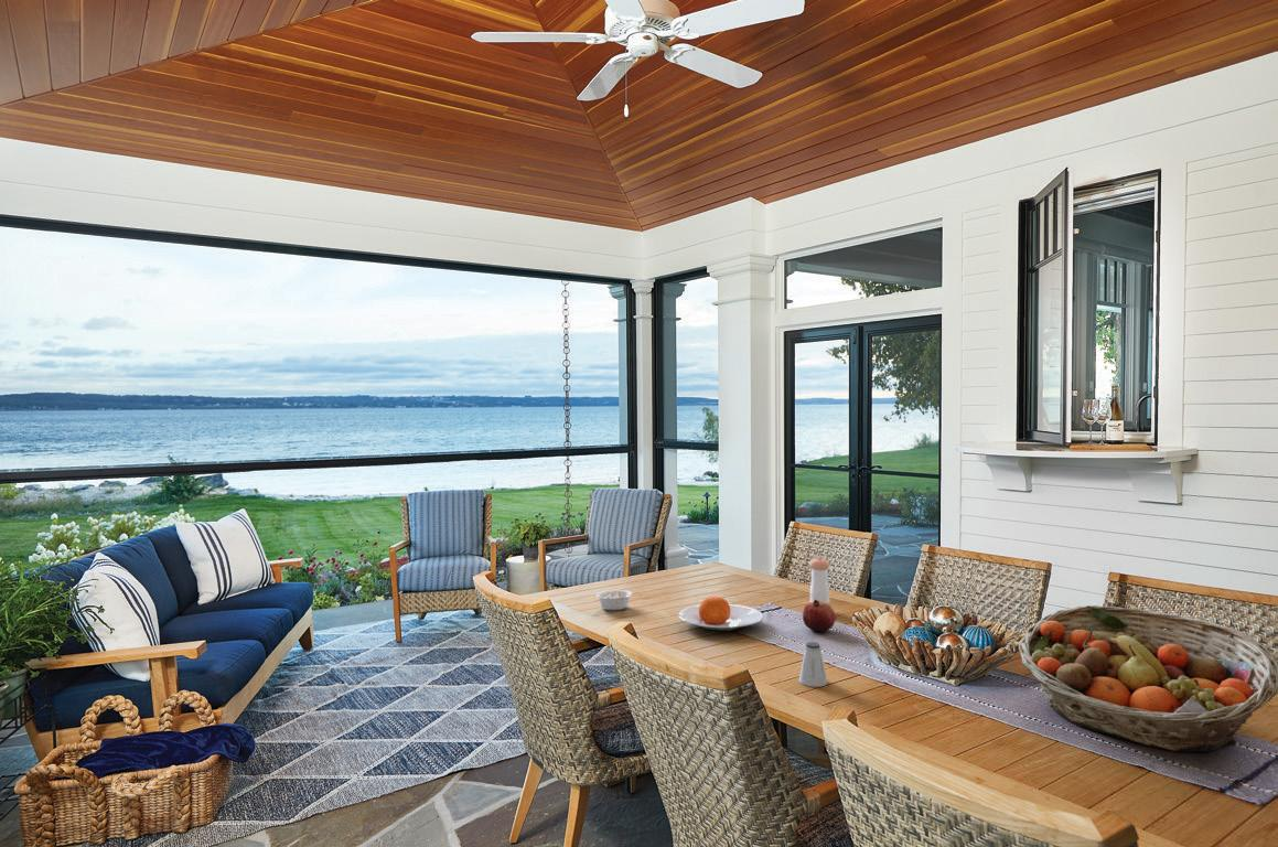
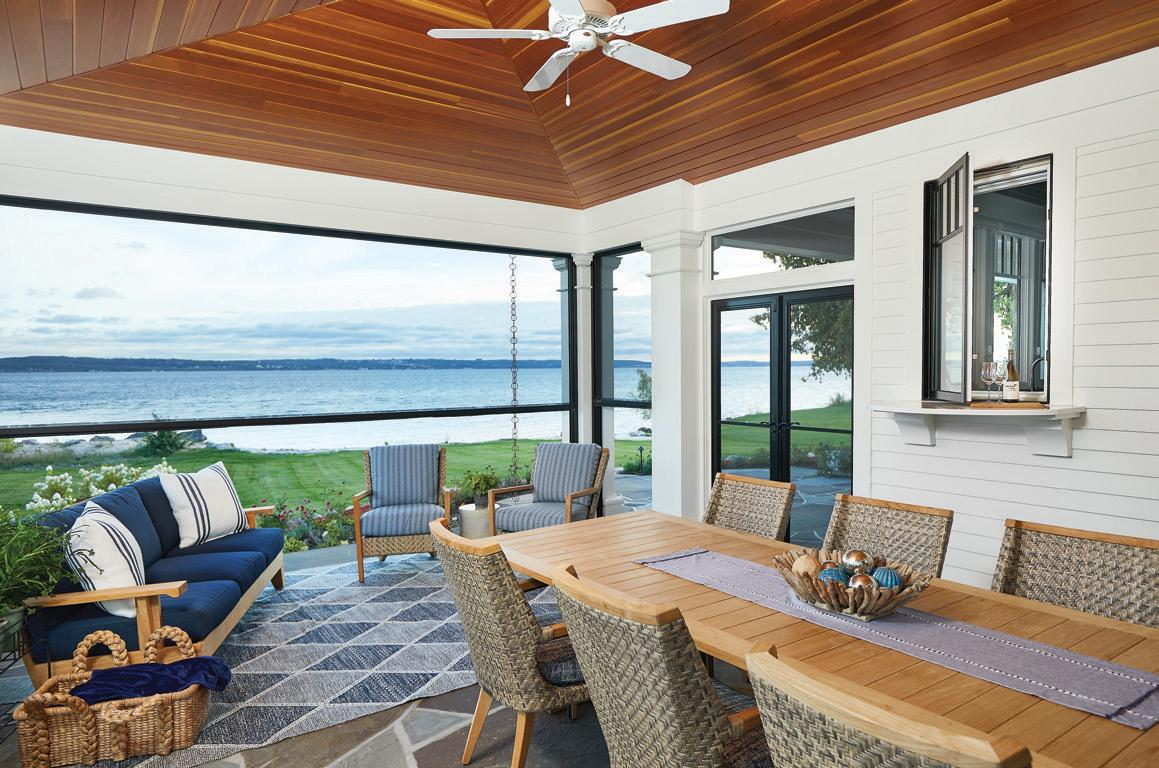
- legume [595,589,640,611]
- fruit basket [1018,604,1278,753]
- saltshaker [798,641,828,688]
- fruit [802,599,836,633]
- plate [677,596,764,631]
- pepper shaker [808,556,831,607]
